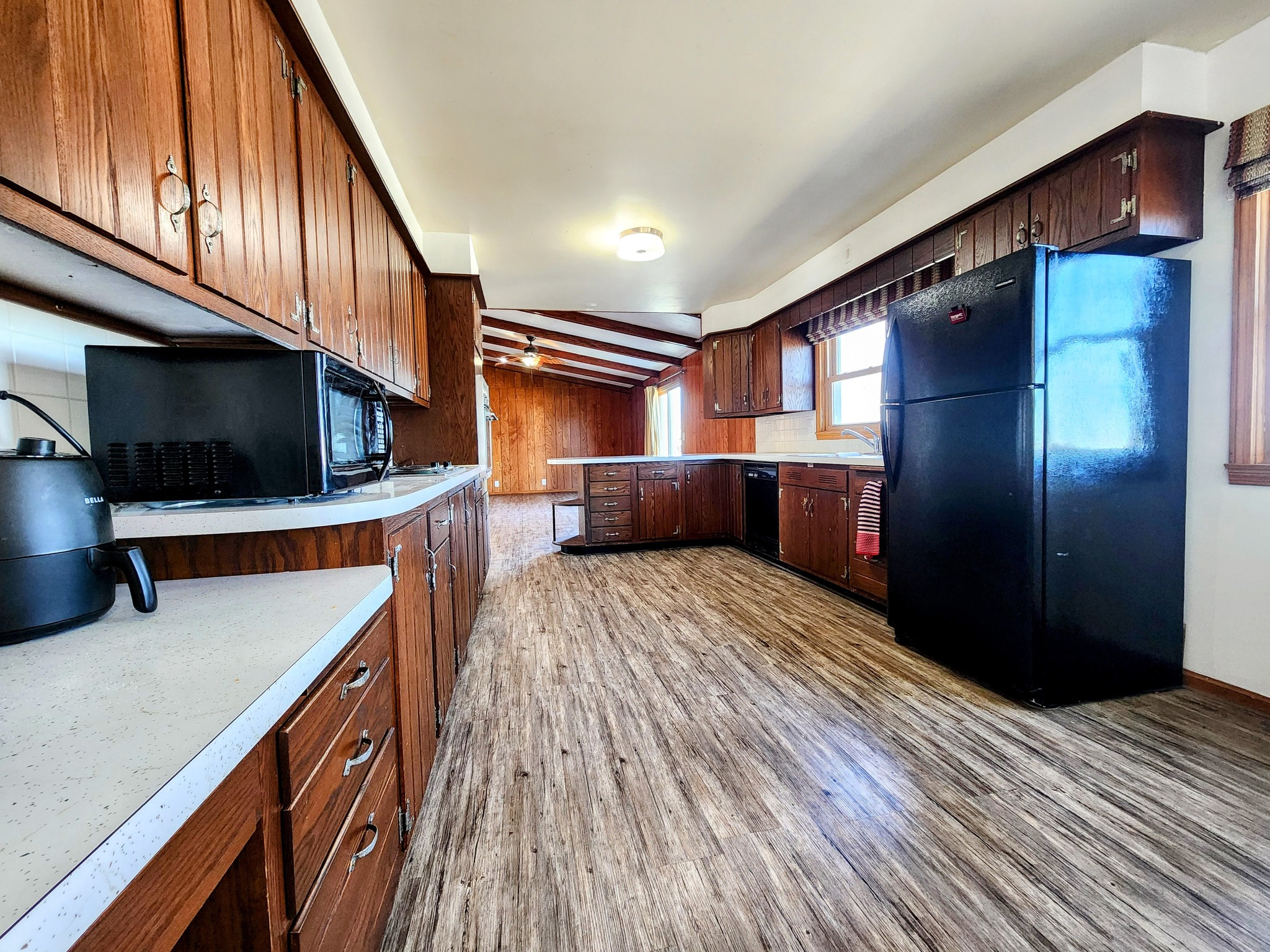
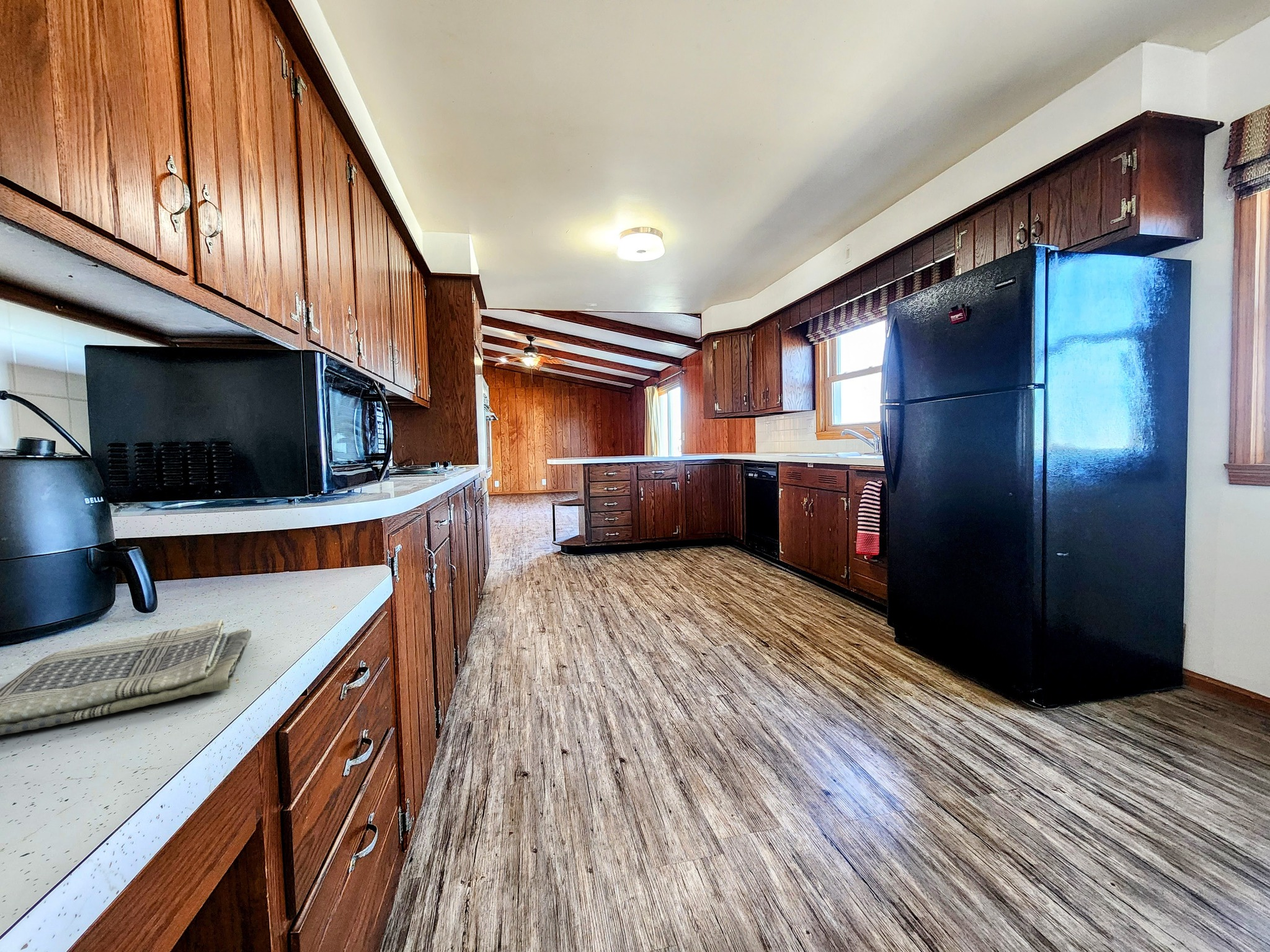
+ dish towel [0,619,252,736]
